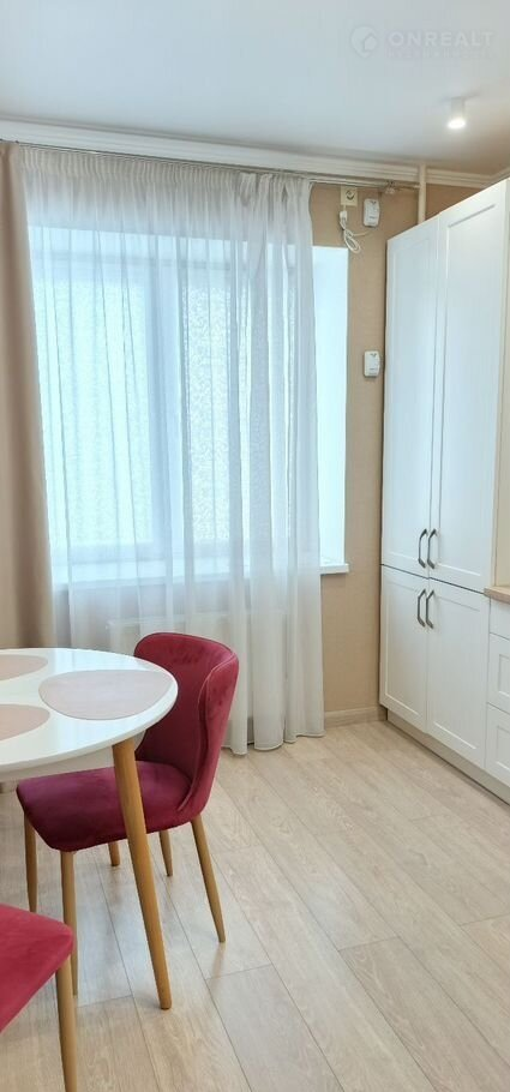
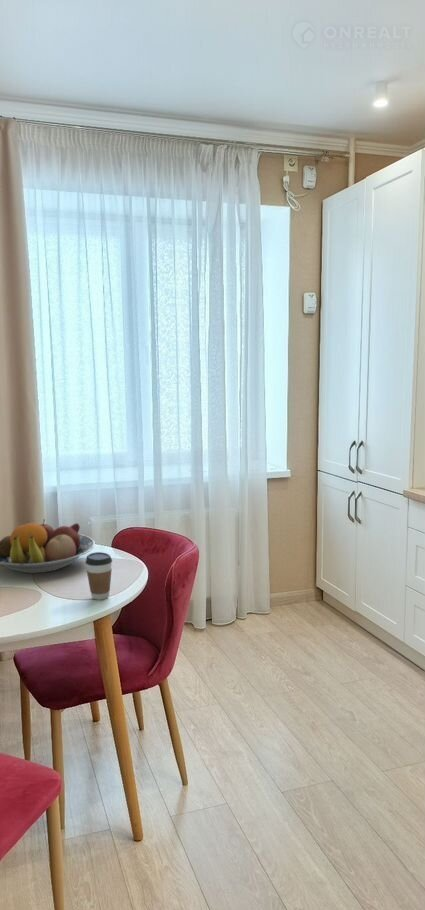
+ coffee cup [84,551,113,601]
+ fruit bowl [0,518,96,574]
